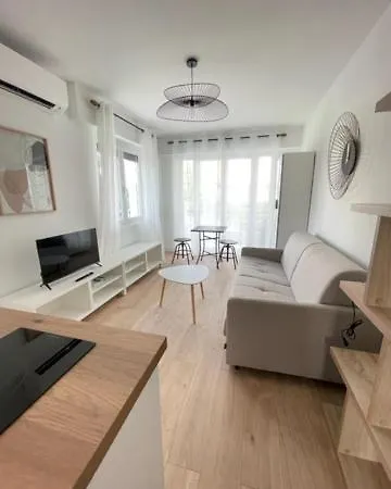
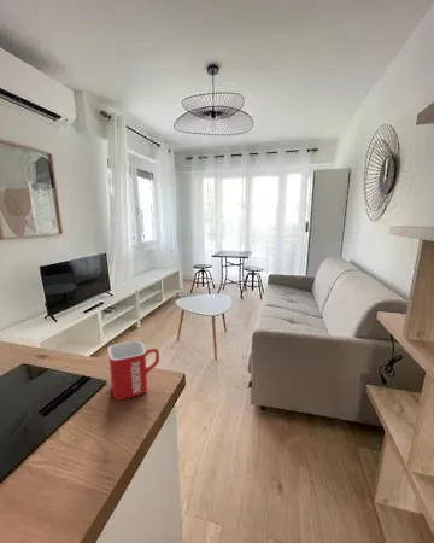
+ mug [106,339,160,402]
